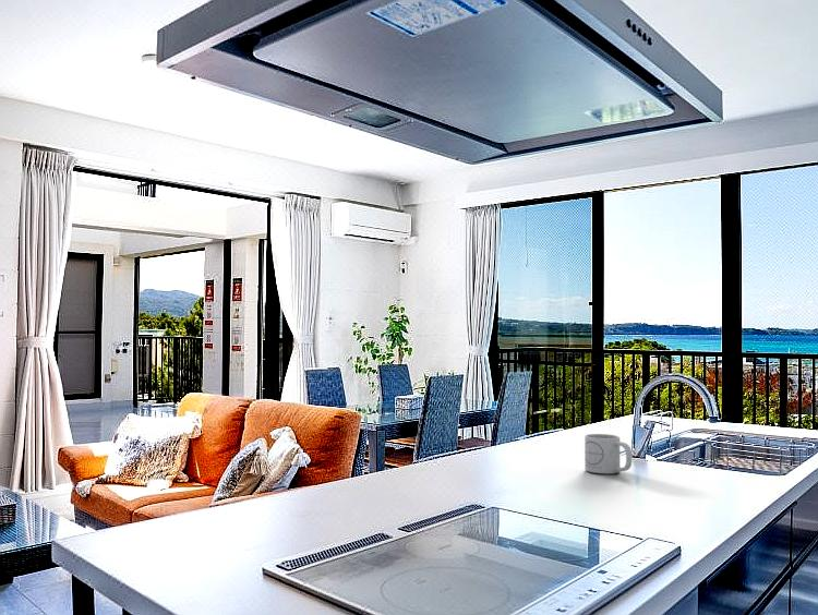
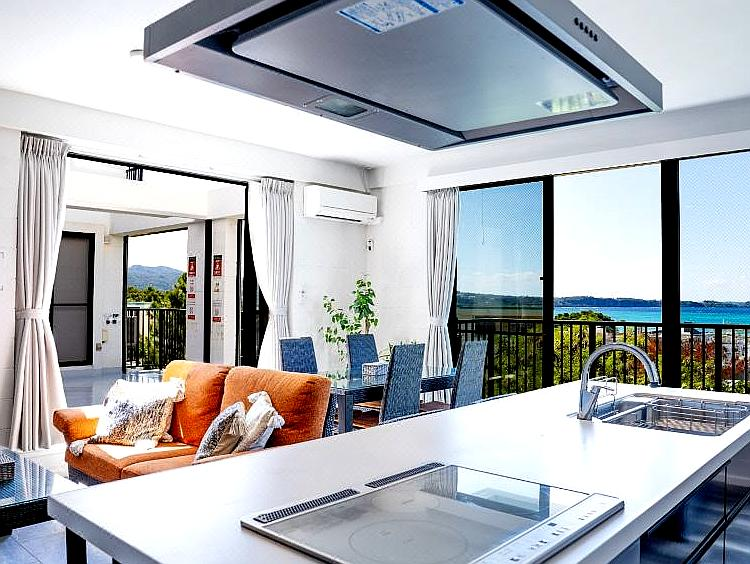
- mug [584,433,633,474]
